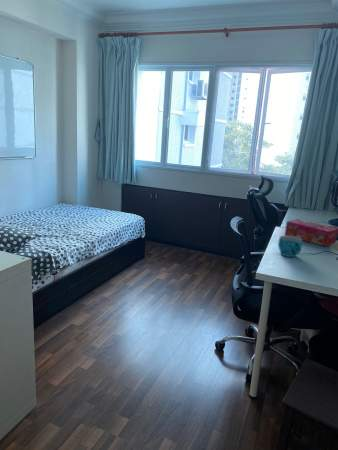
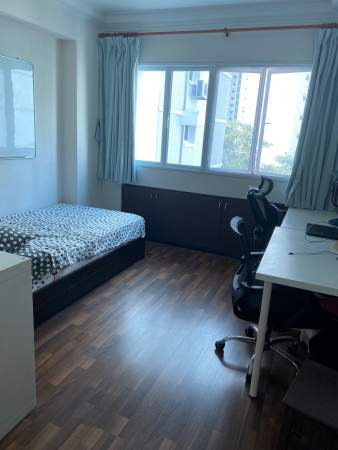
- cup [277,235,303,258]
- tissue box [284,218,338,247]
